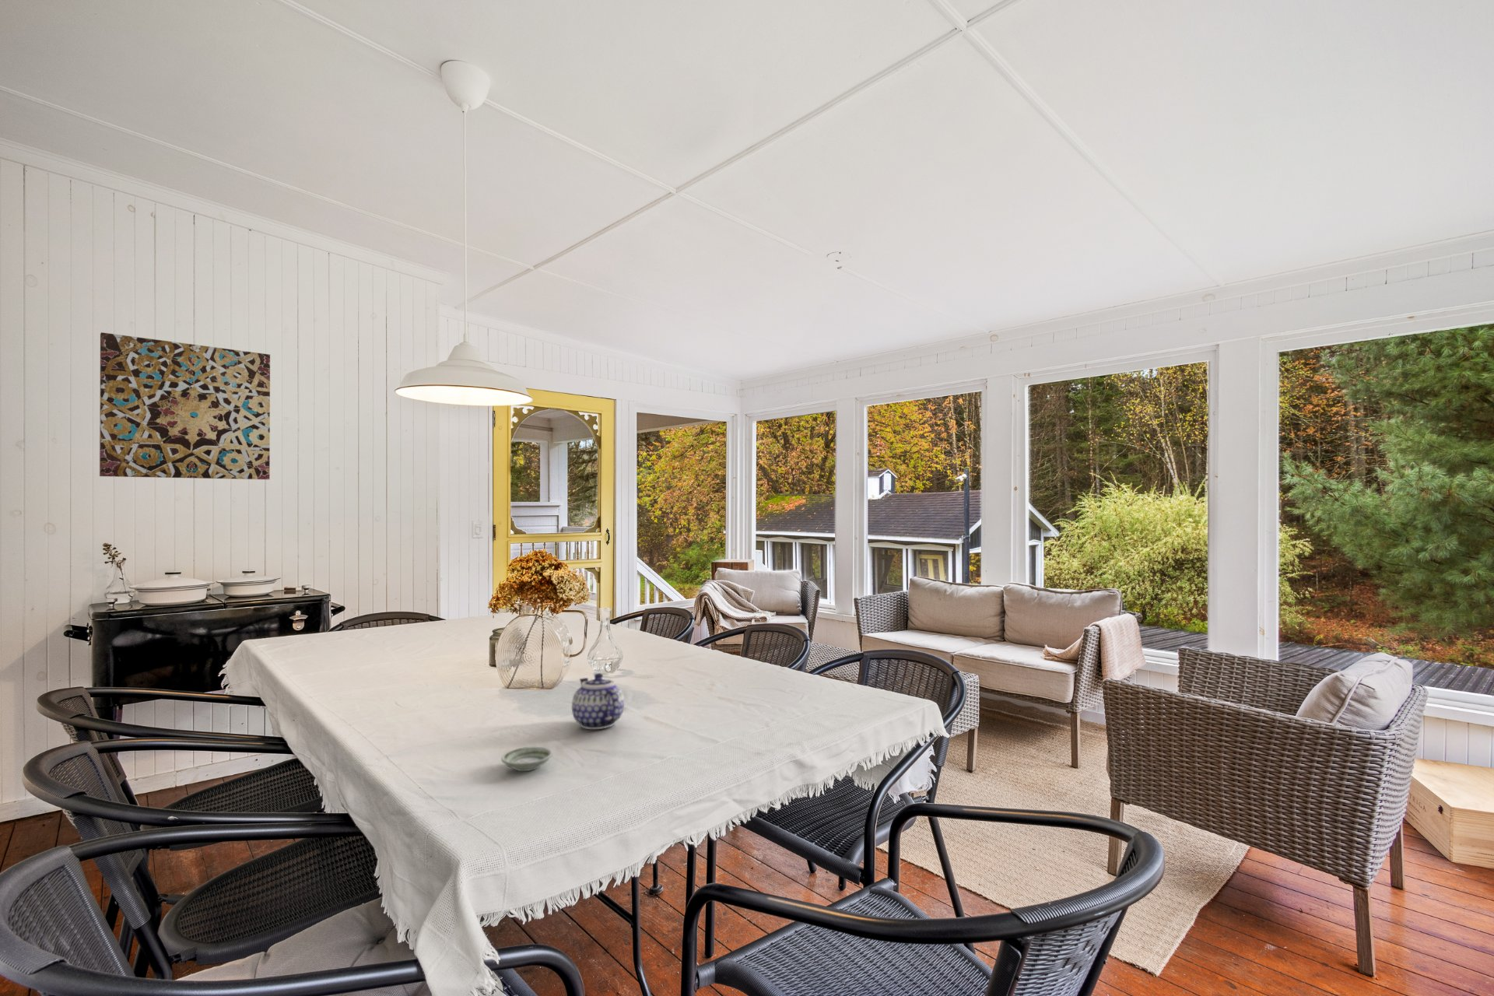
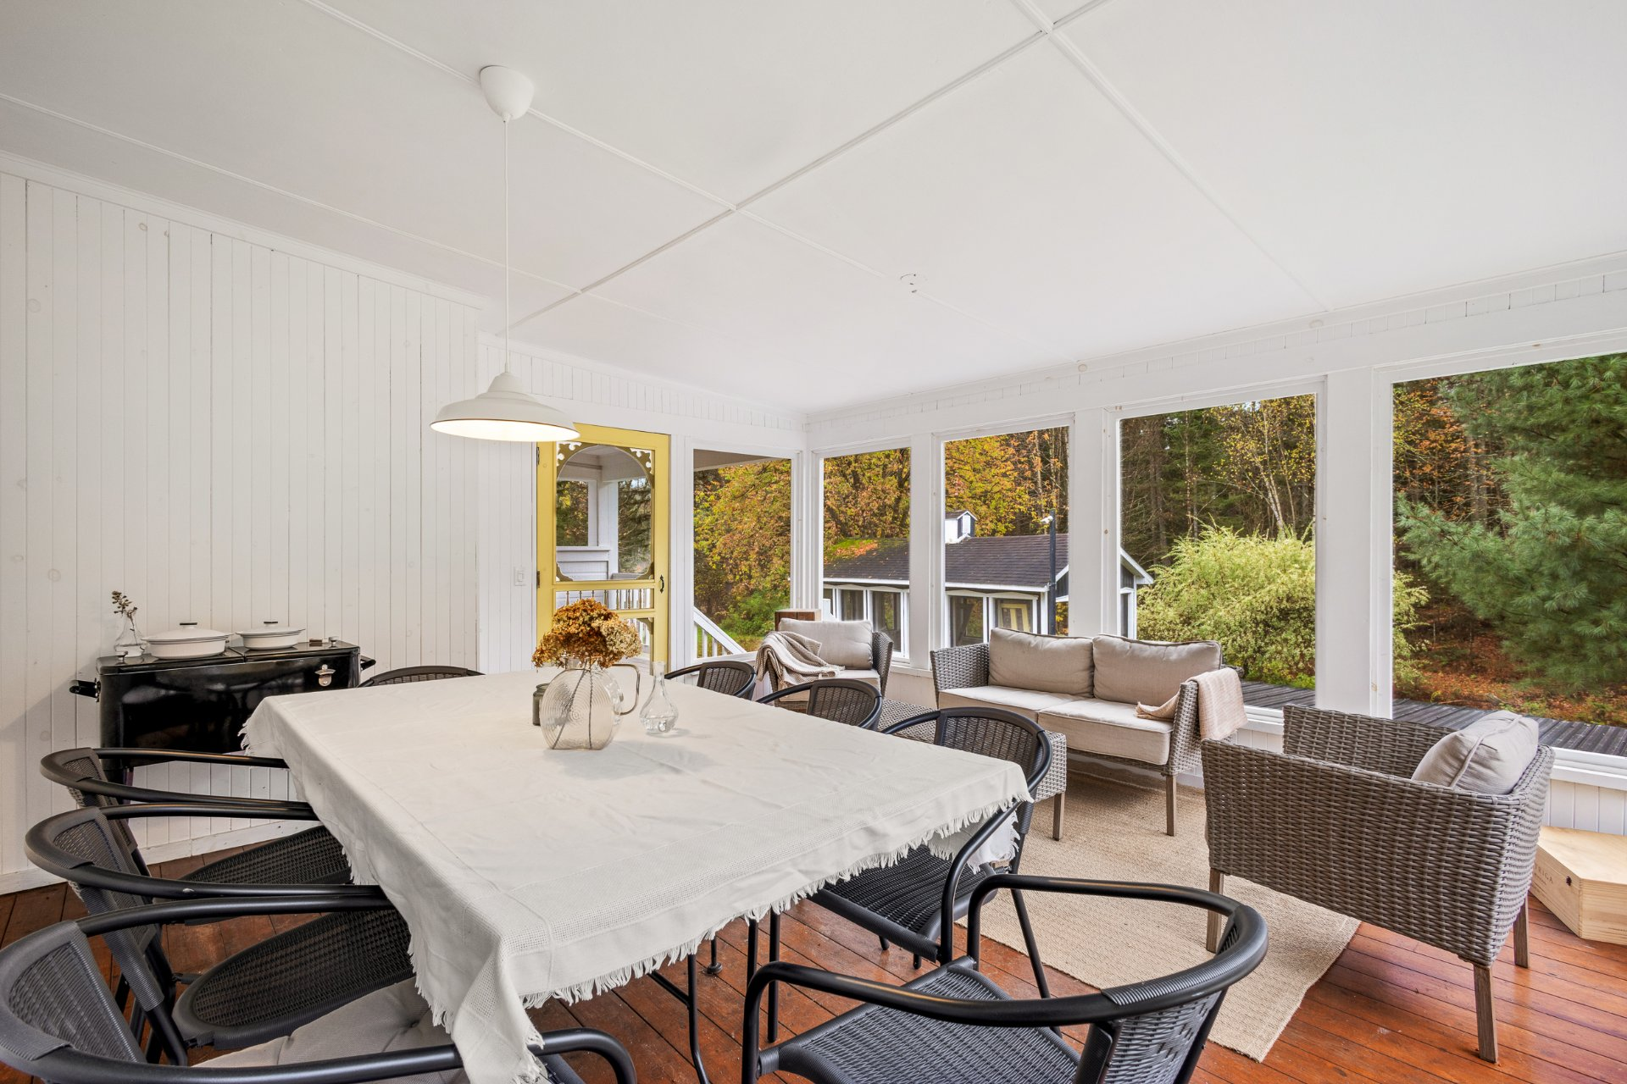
- teapot [571,673,625,730]
- saucer [500,746,554,771]
- wall art [99,331,271,480]
